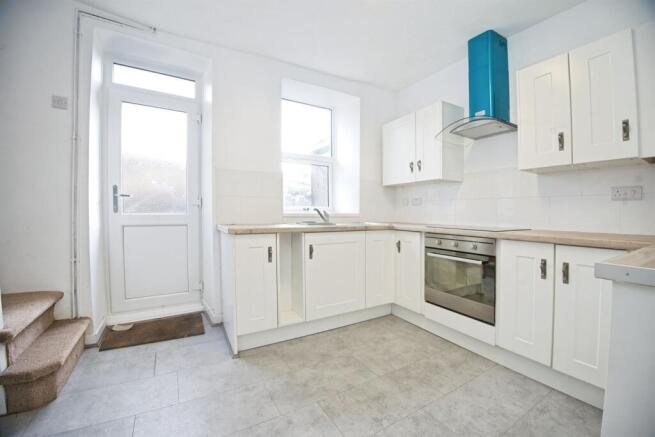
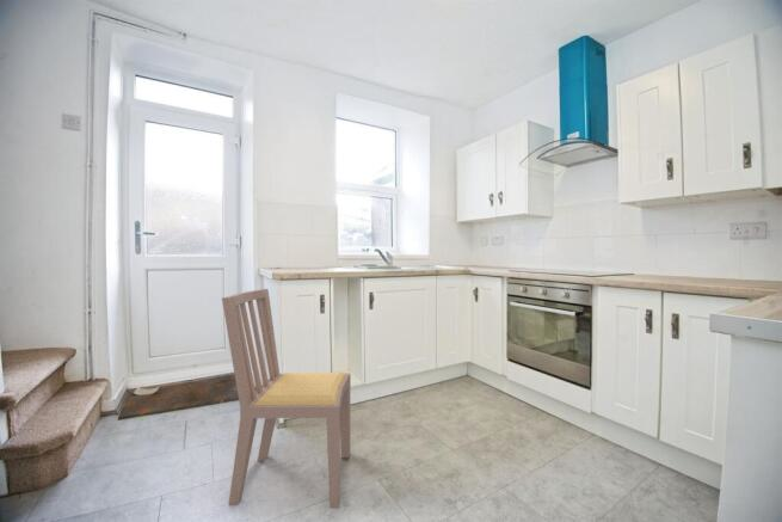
+ dining chair [221,288,351,509]
